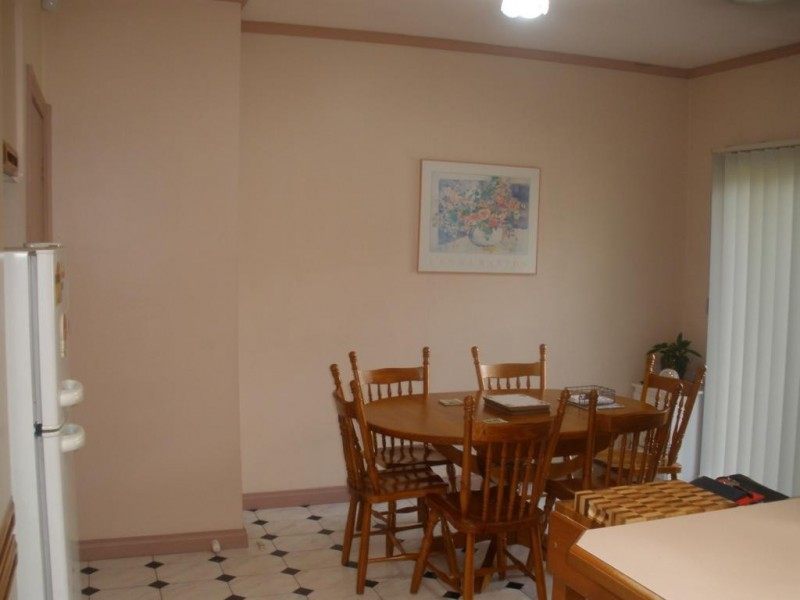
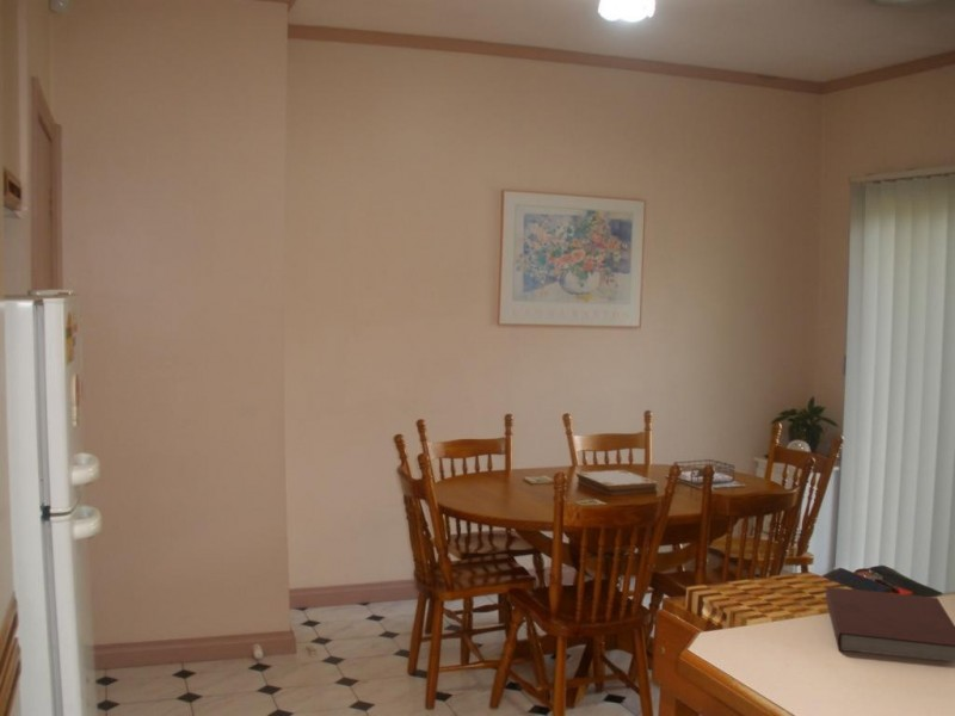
+ notebook [825,586,955,662]
